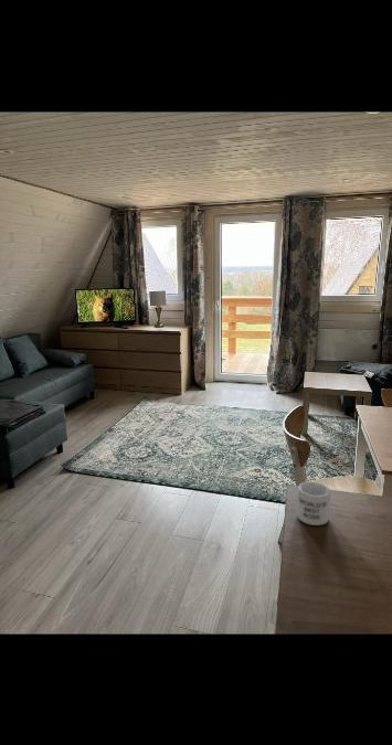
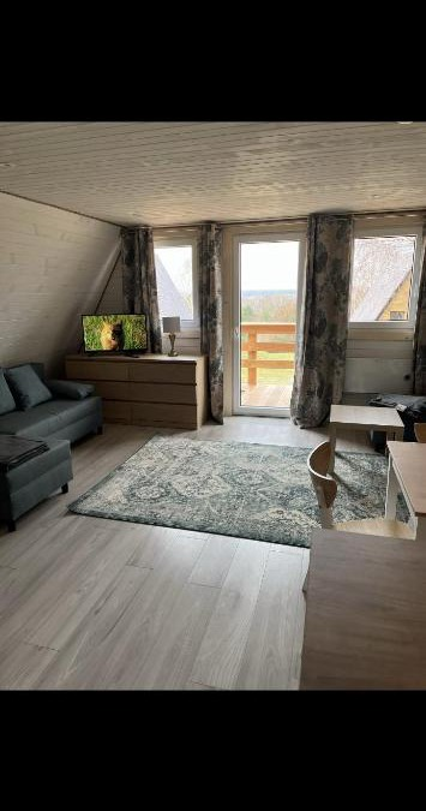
- mug [296,480,331,526]
